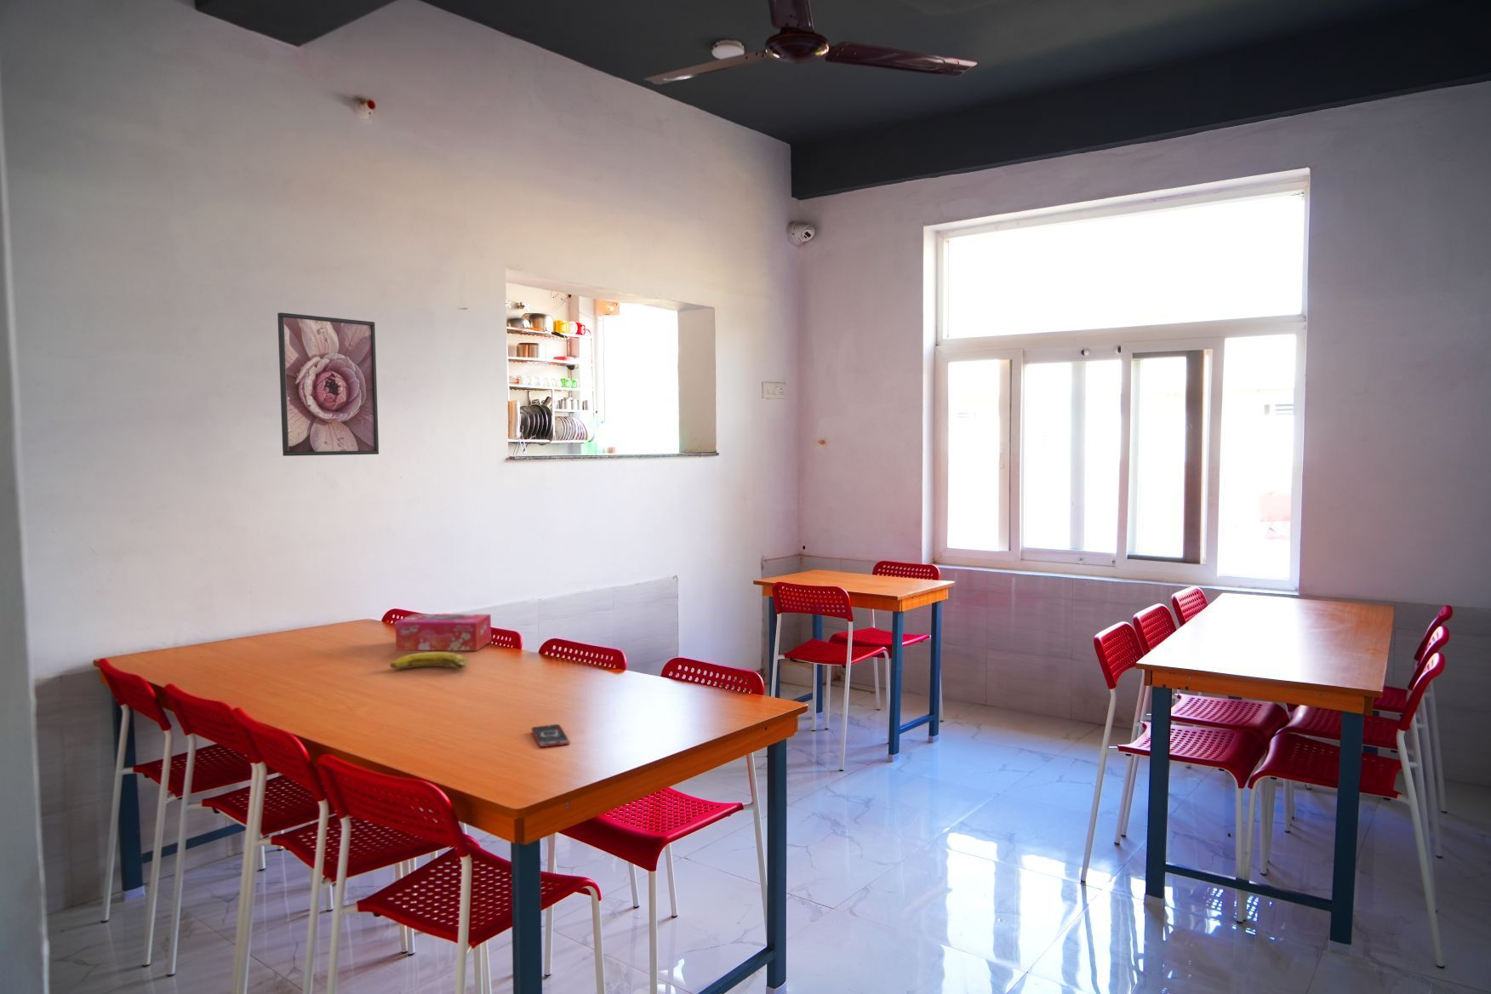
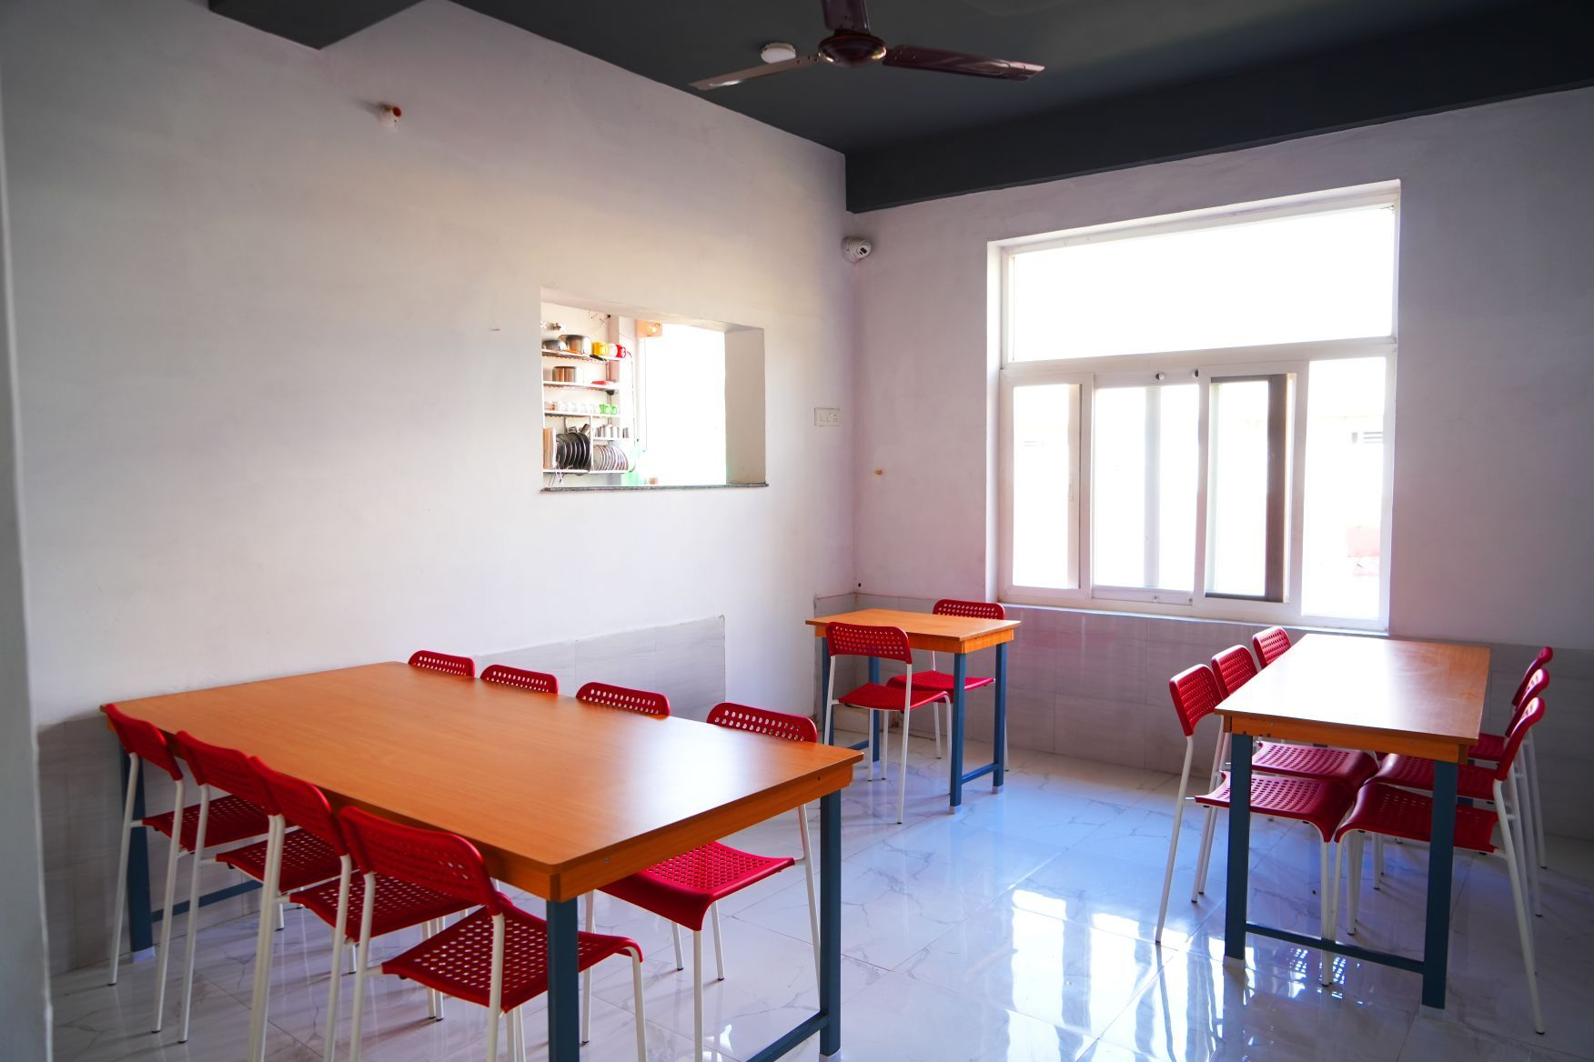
- smartphone [530,723,570,748]
- tissue box [394,612,491,652]
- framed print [276,312,379,457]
- banana [389,651,469,670]
